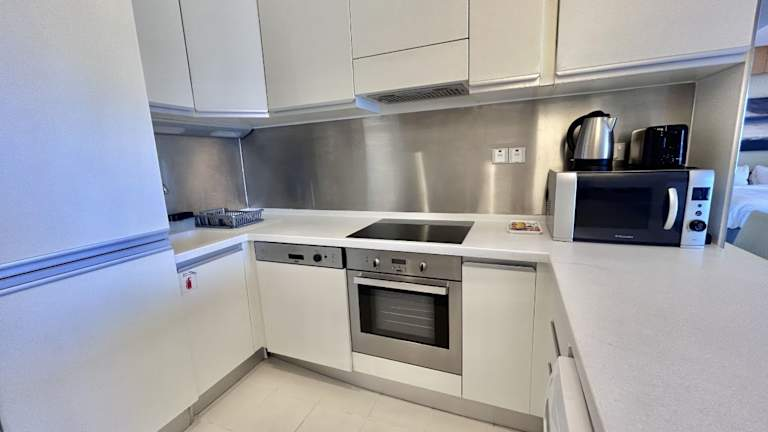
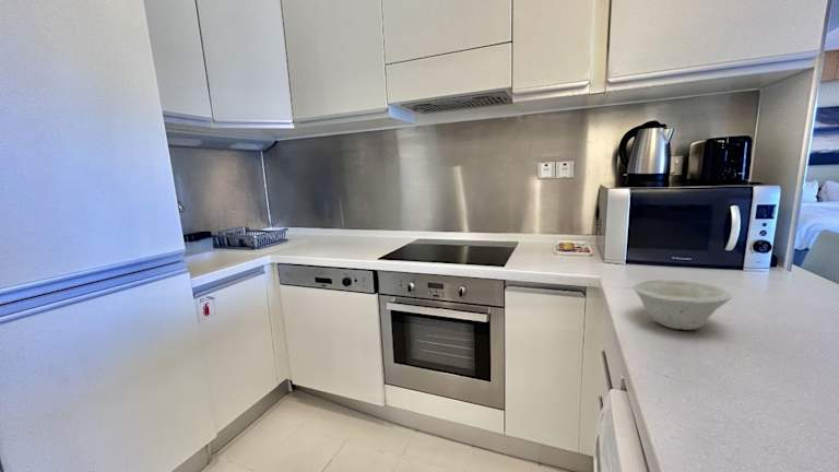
+ bowl [631,279,733,331]
